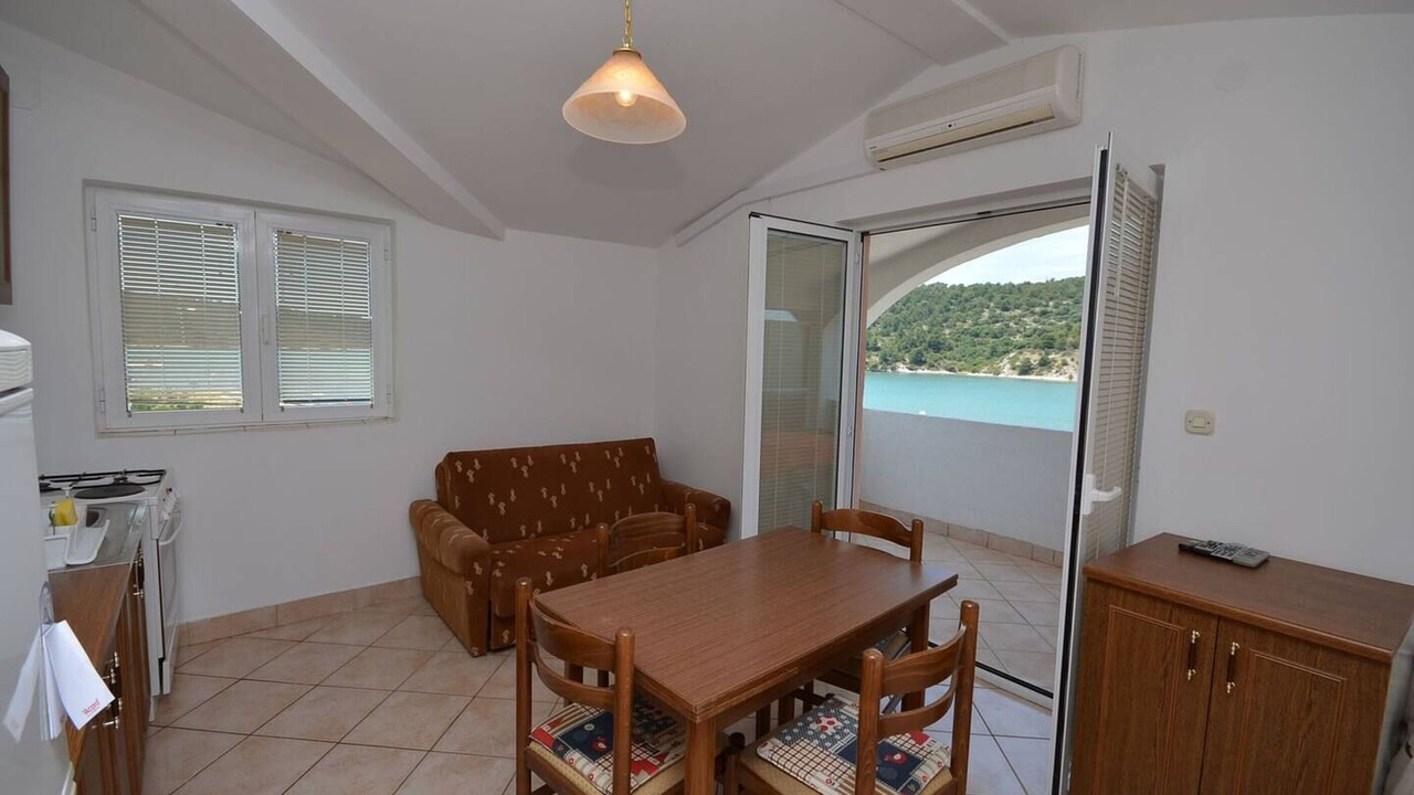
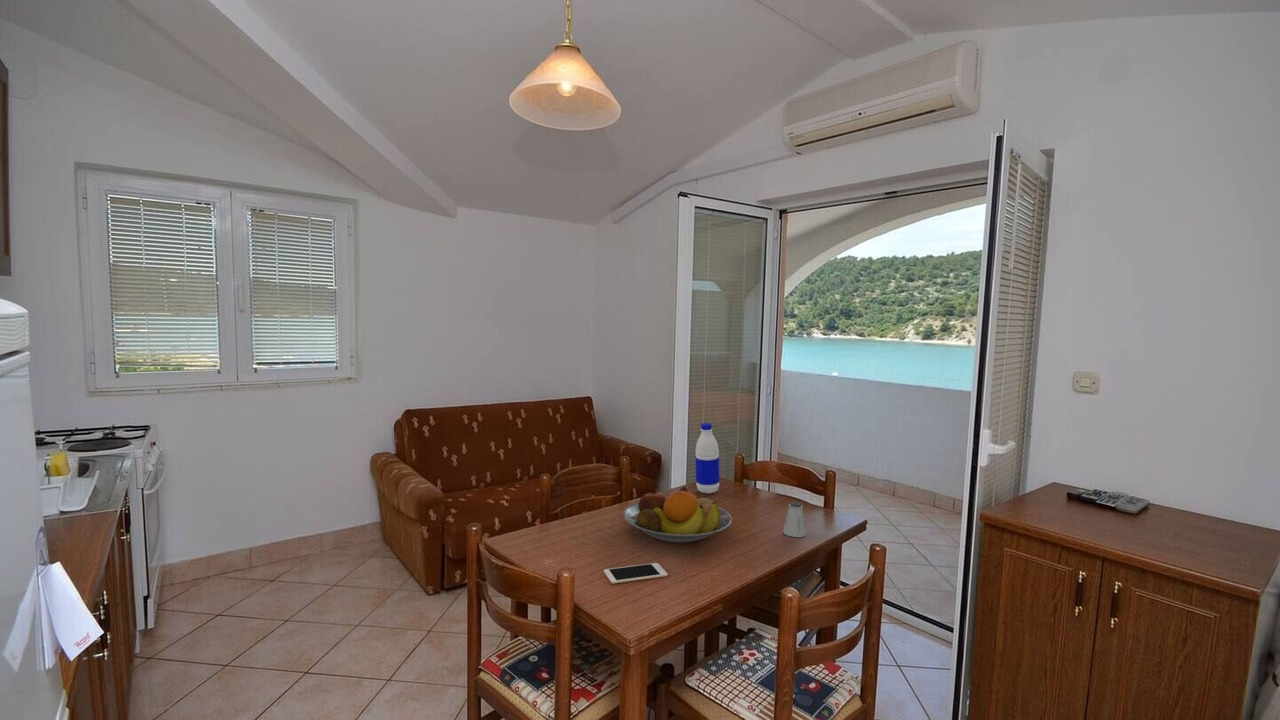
+ cell phone [603,562,669,585]
+ water bottle [694,422,721,494]
+ saltshaker [782,501,807,538]
+ fruit bowl [622,486,733,544]
